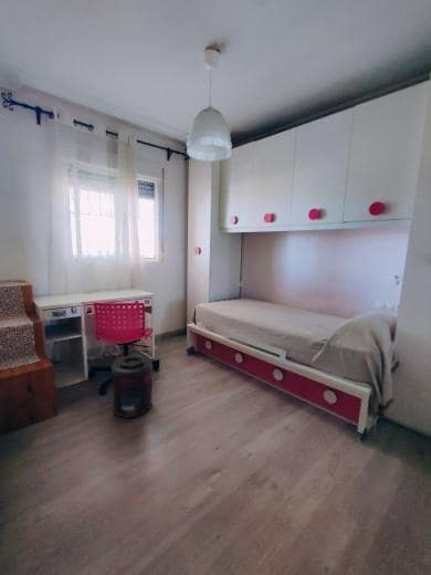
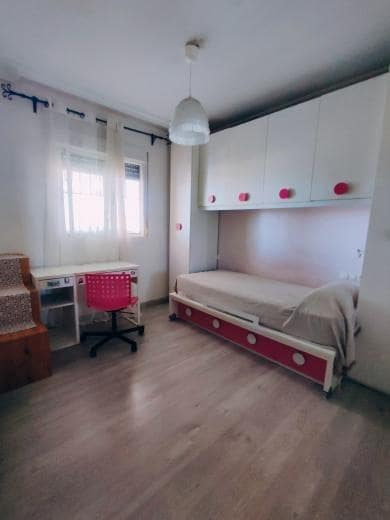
- supplement container [112,354,154,419]
